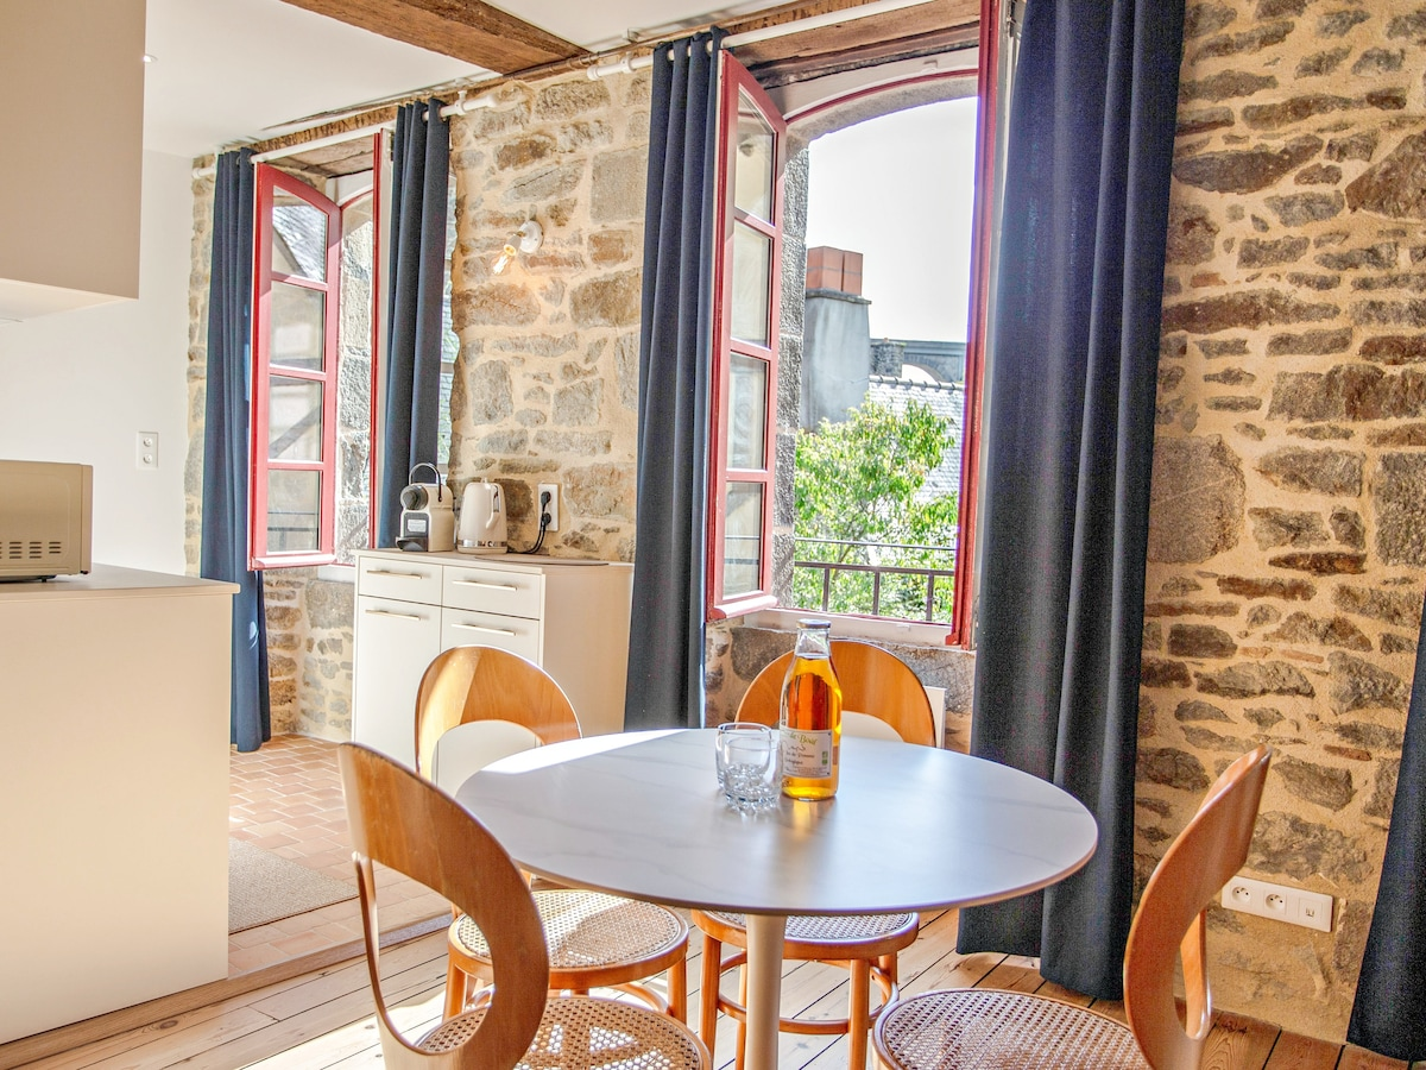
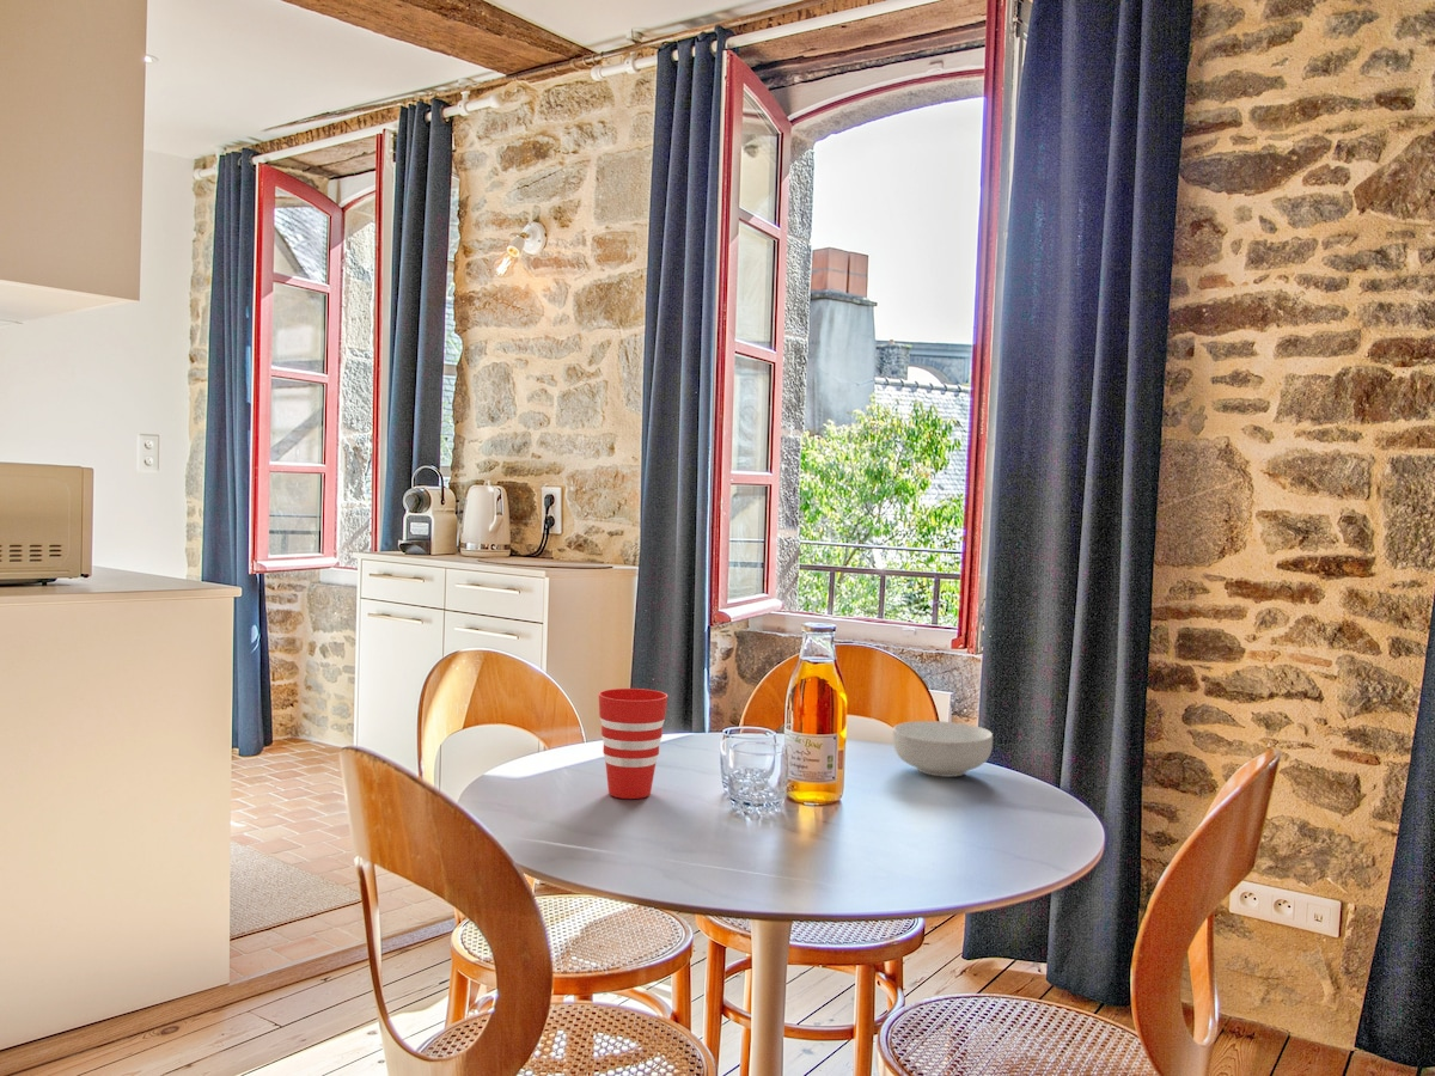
+ cup [598,687,668,800]
+ cereal bowl [891,720,994,778]
